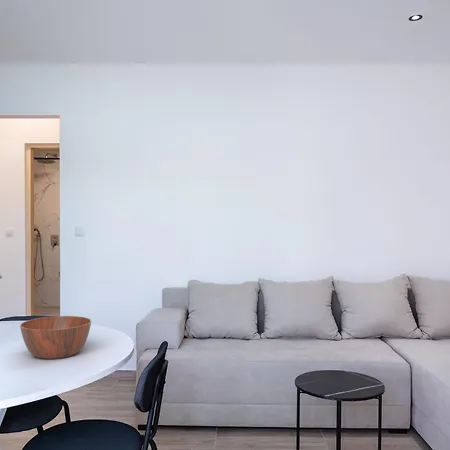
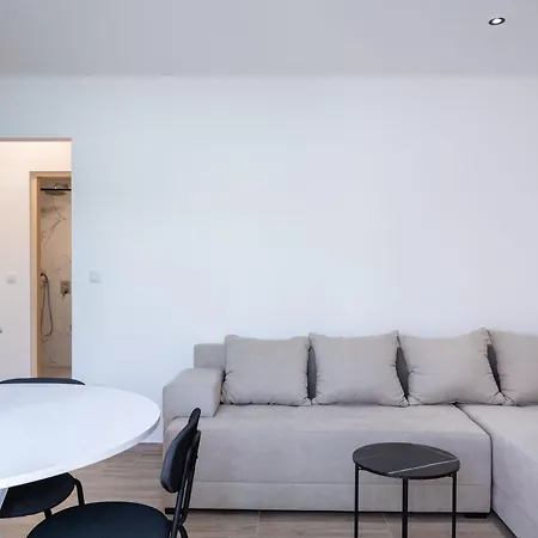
- bowl [19,315,92,360]
